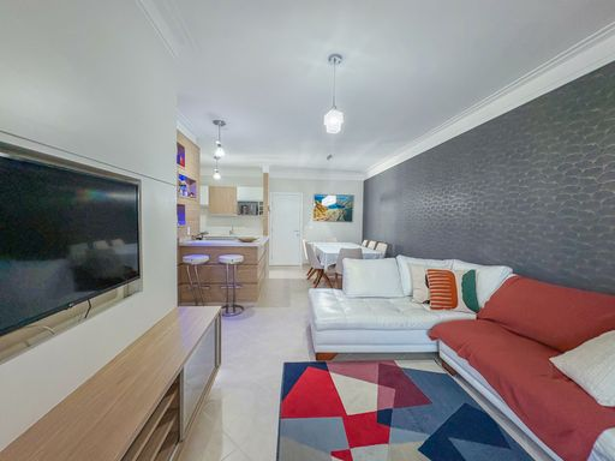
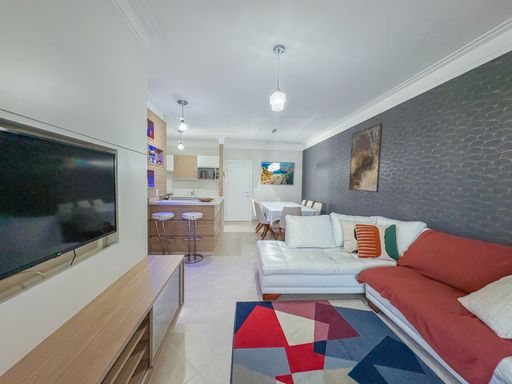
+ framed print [348,122,383,193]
